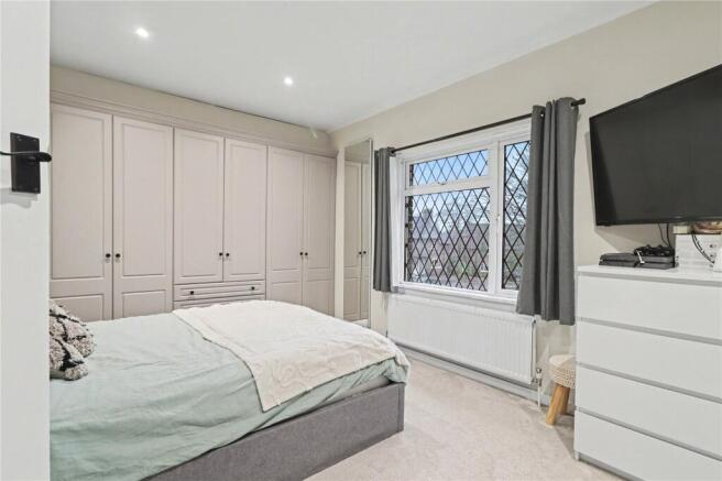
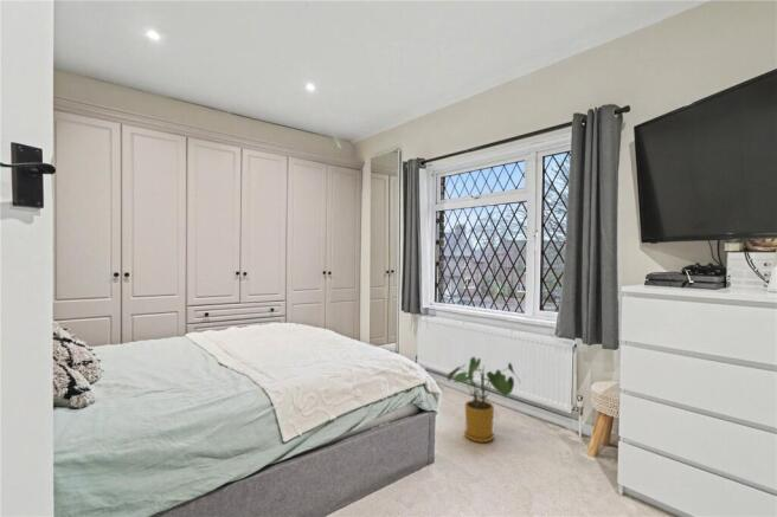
+ house plant [447,356,521,444]
